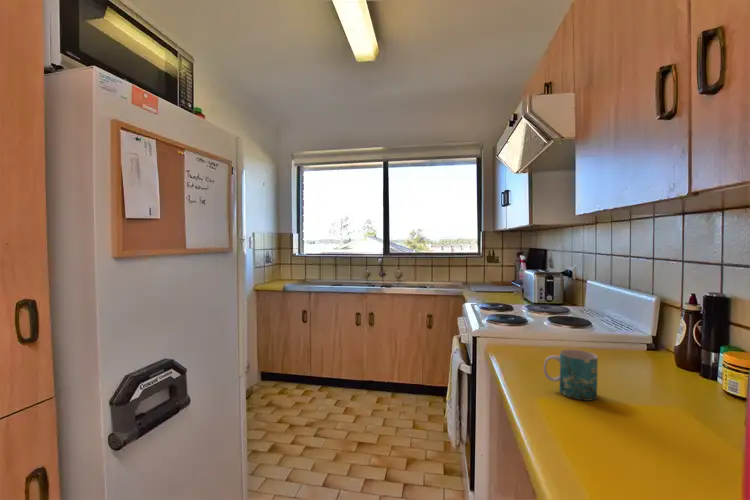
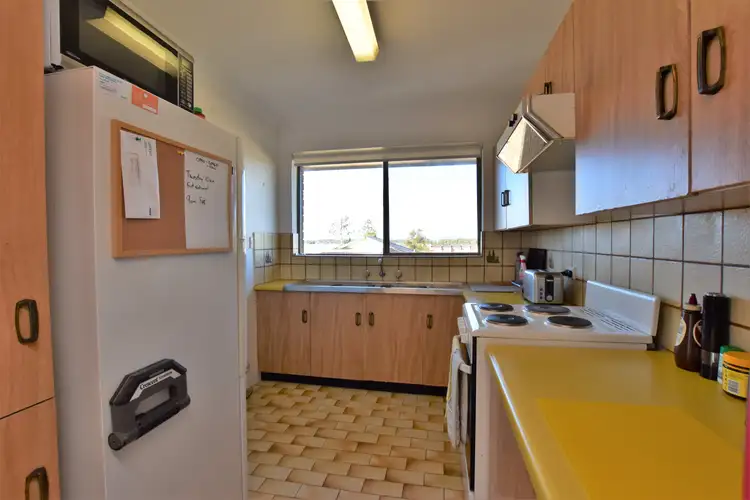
- mug [543,348,599,402]
